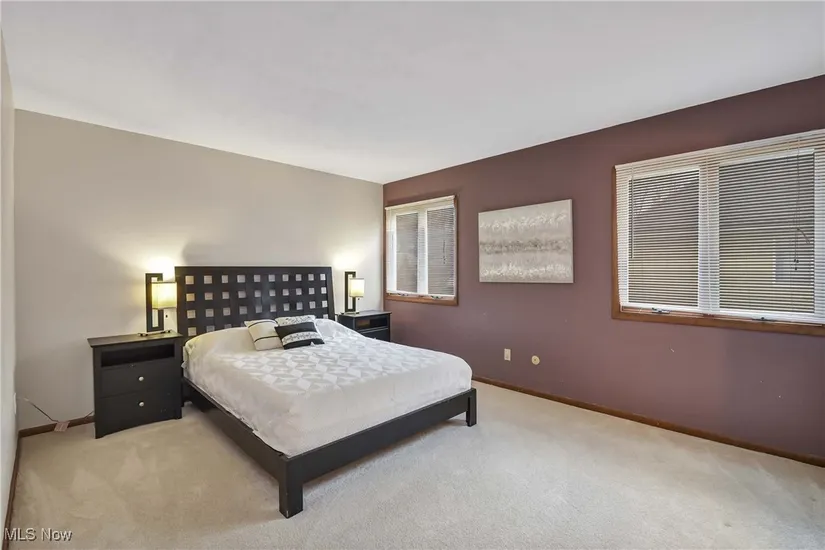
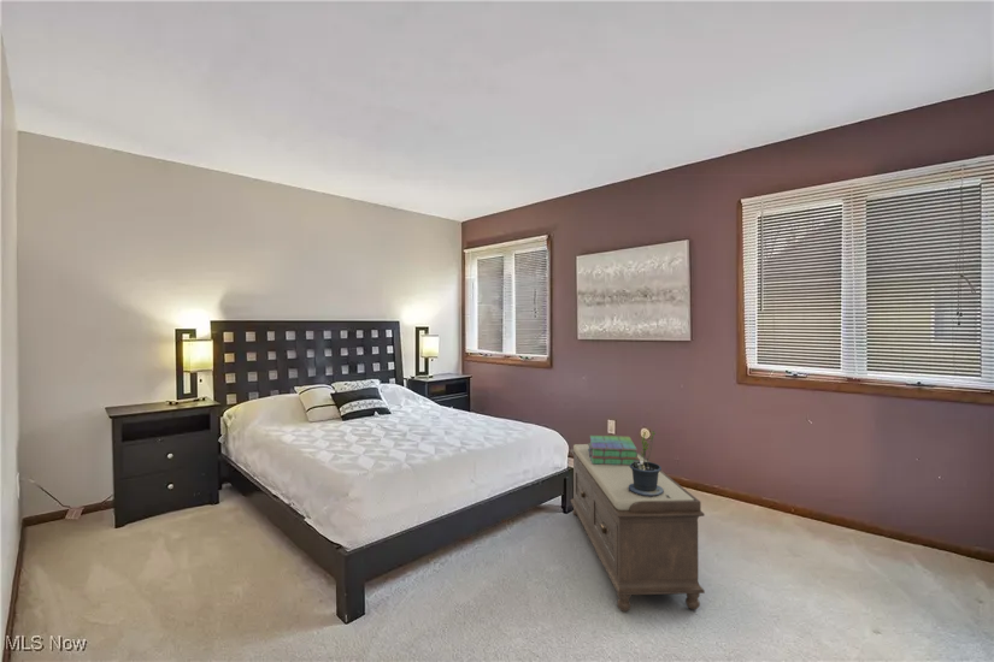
+ stack of books [587,435,640,466]
+ potted plant [628,430,670,497]
+ bench [569,443,706,613]
